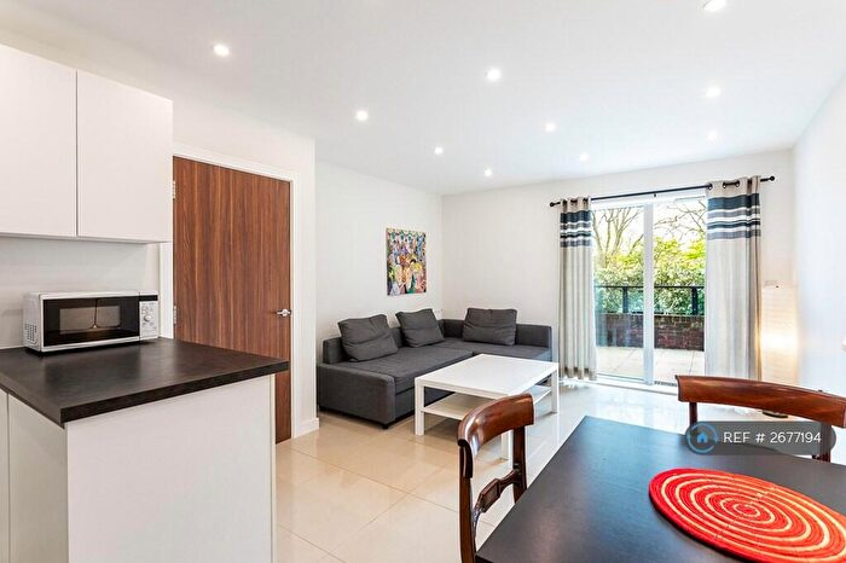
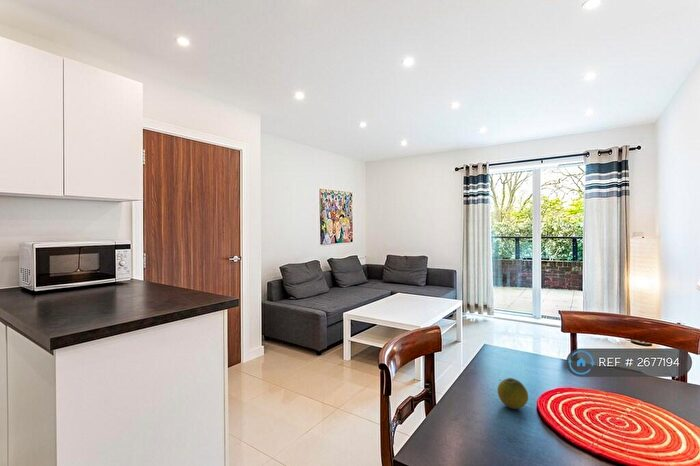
+ fruit [497,377,529,410]
